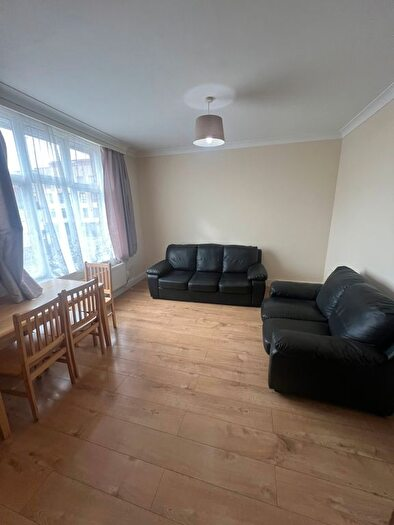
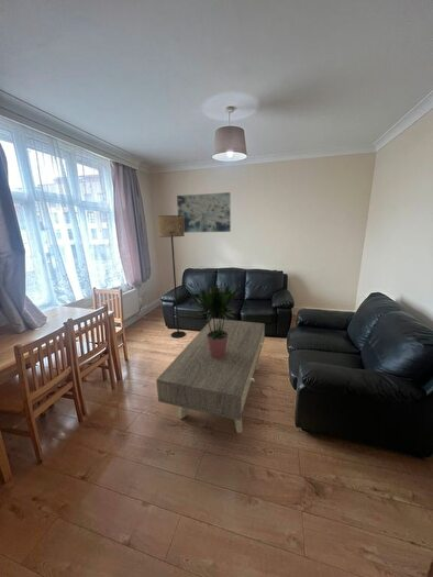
+ coffee table [155,318,266,434]
+ potted plant [188,282,241,358]
+ floor lamp [157,214,187,339]
+ wall art [176,191,232,234]
